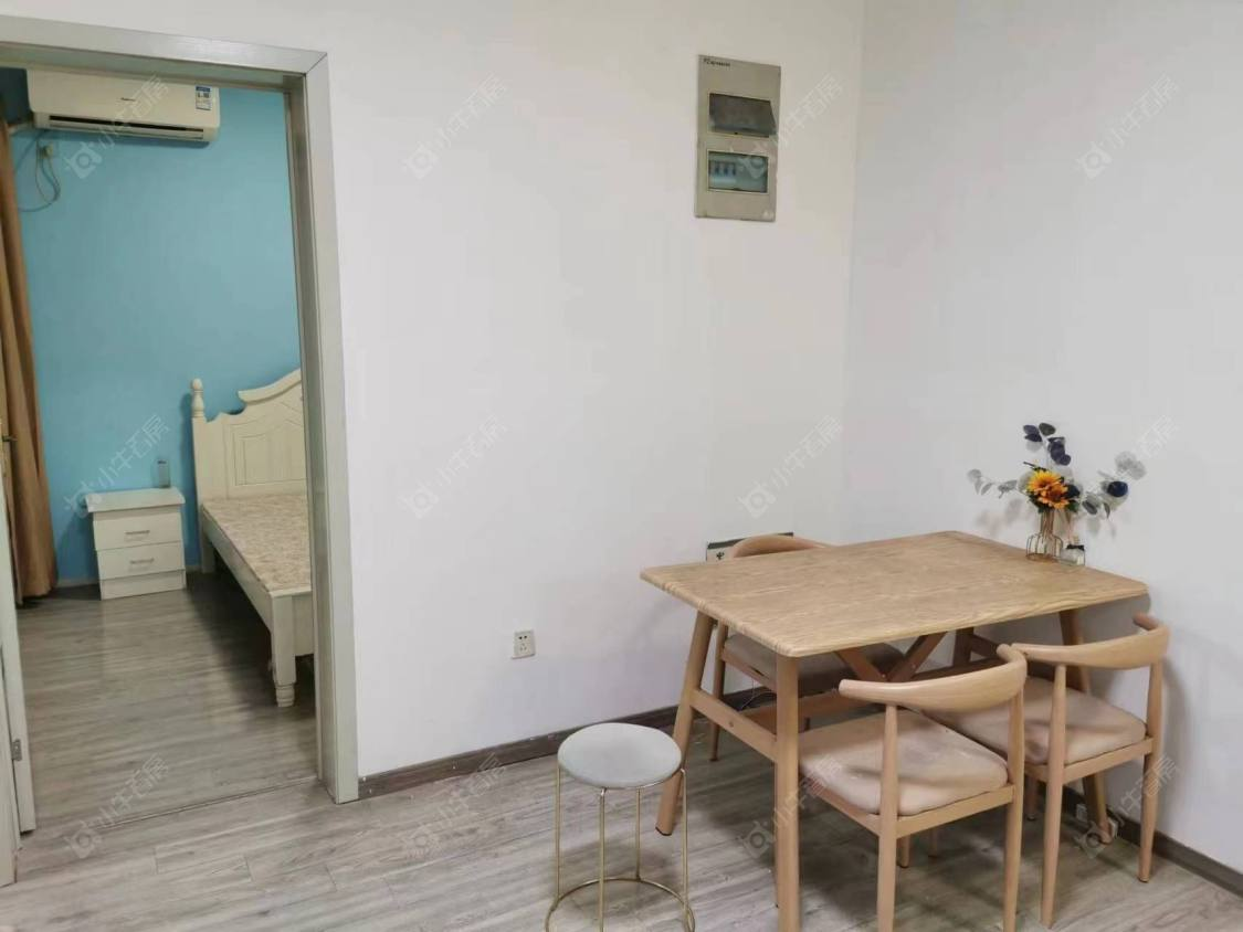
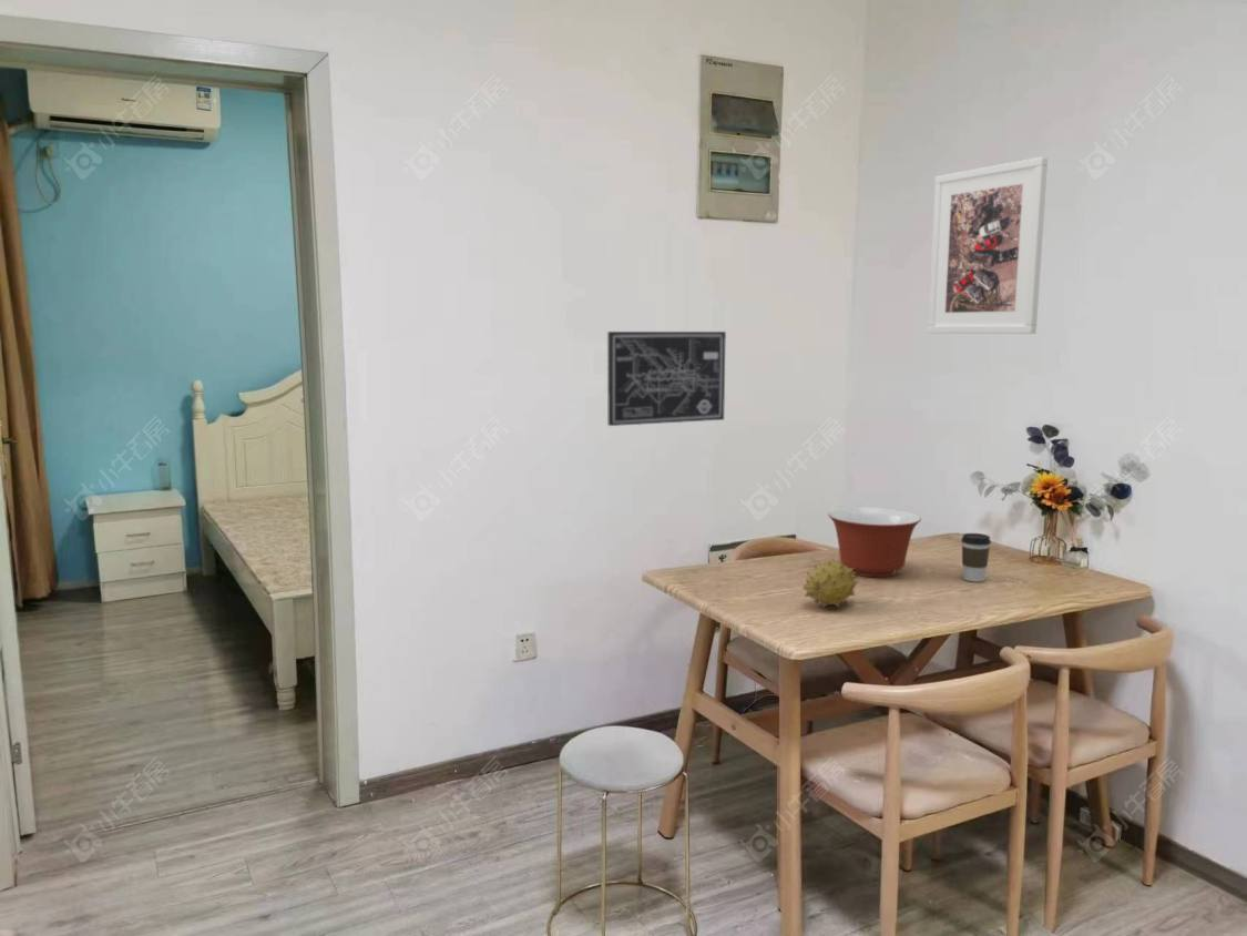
+ mixing bowl [827,506,922,578]
+ wall art [606,330,727,427]
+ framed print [927,155,1049,335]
+ fruit [801,559,859,609]
+ coffee cup [960,532,992,583]
